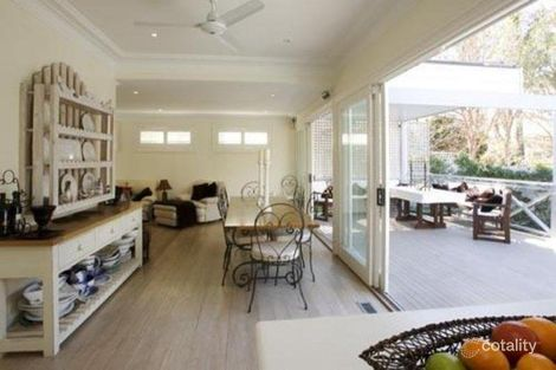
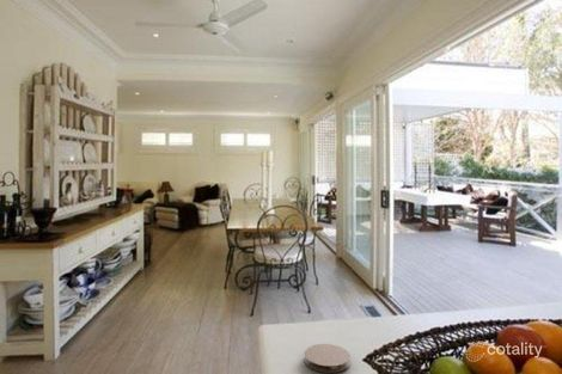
+ coaster [304,343,352,374]
